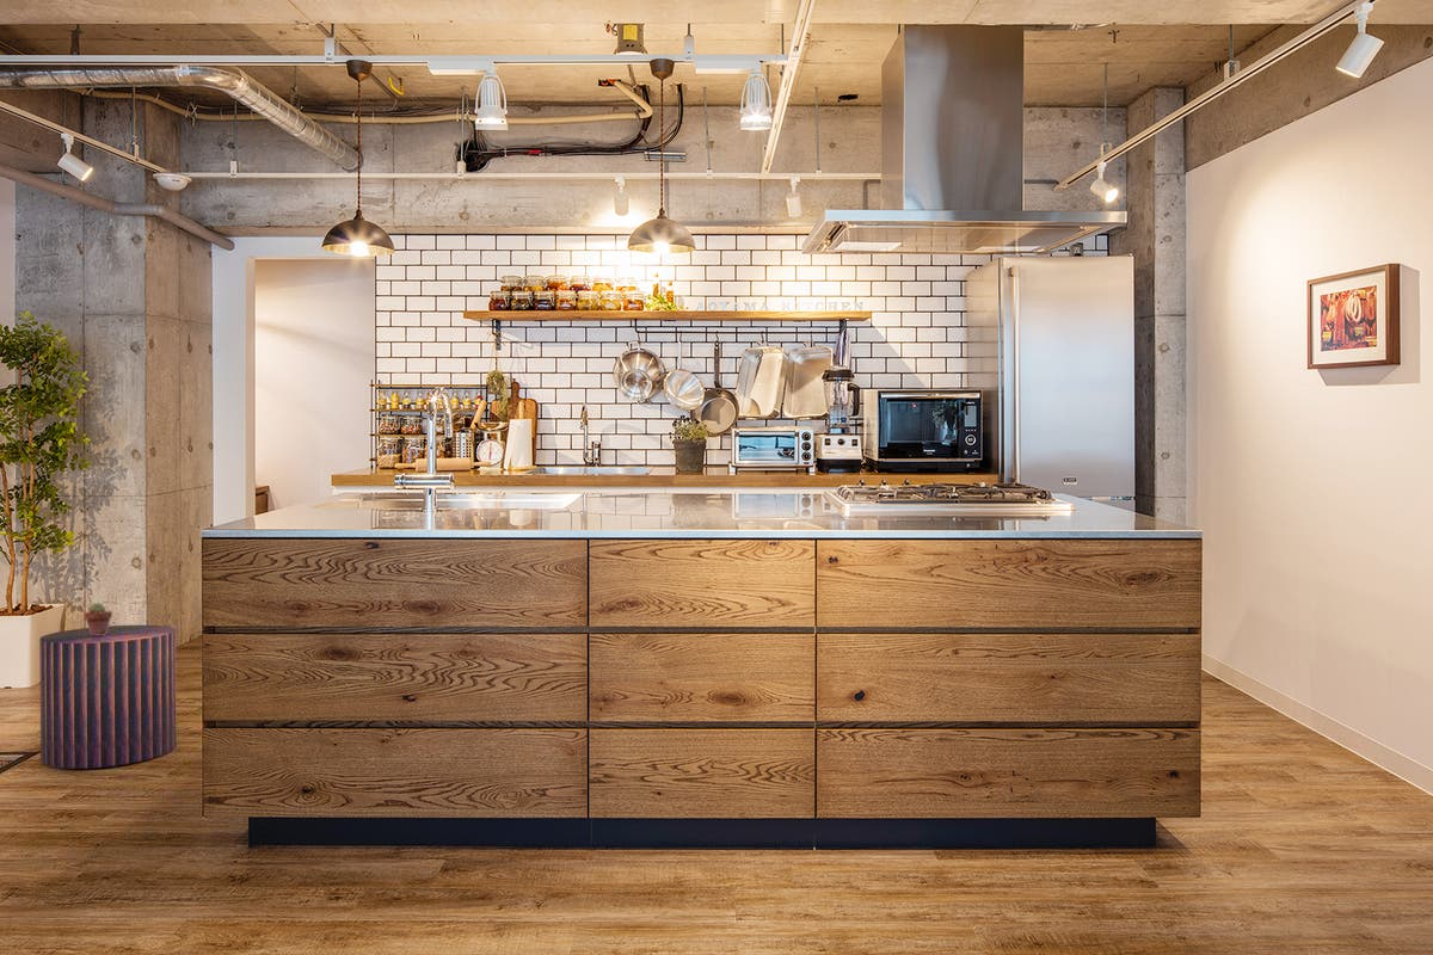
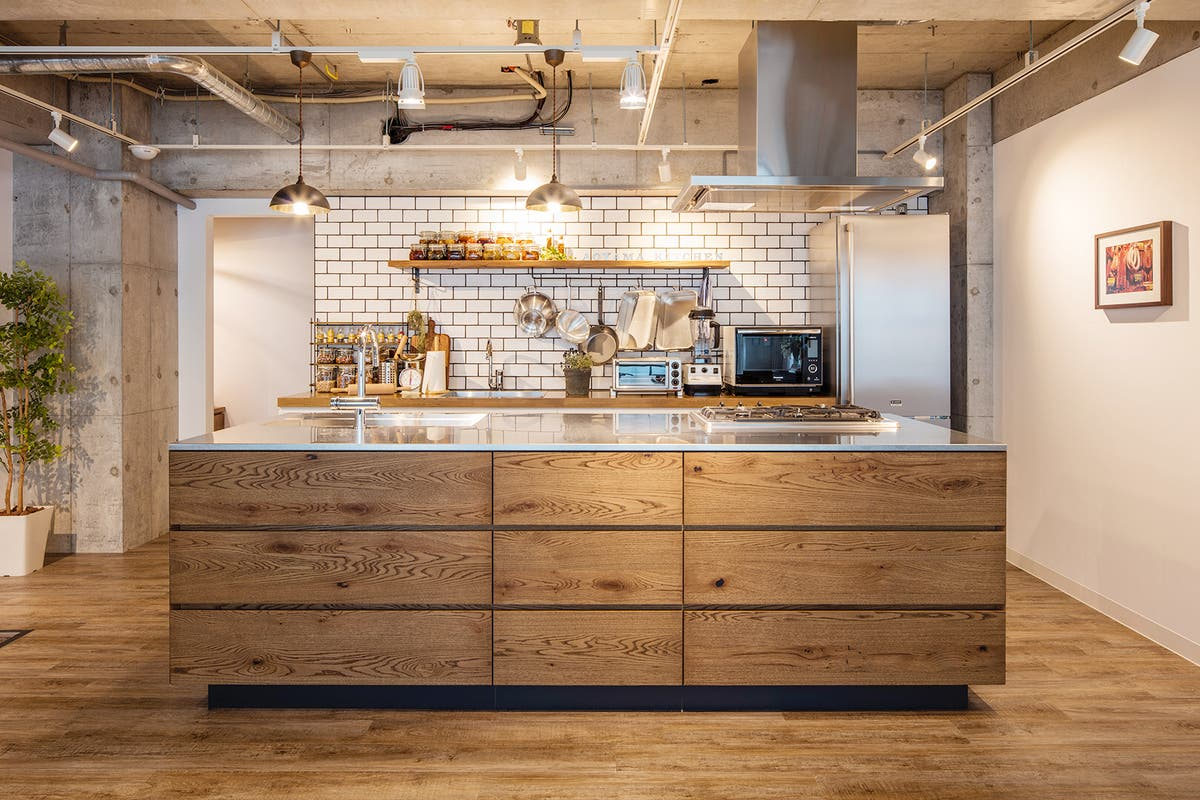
- stool [38,624,178,770]
- potted succulent [84,602,113,635]
